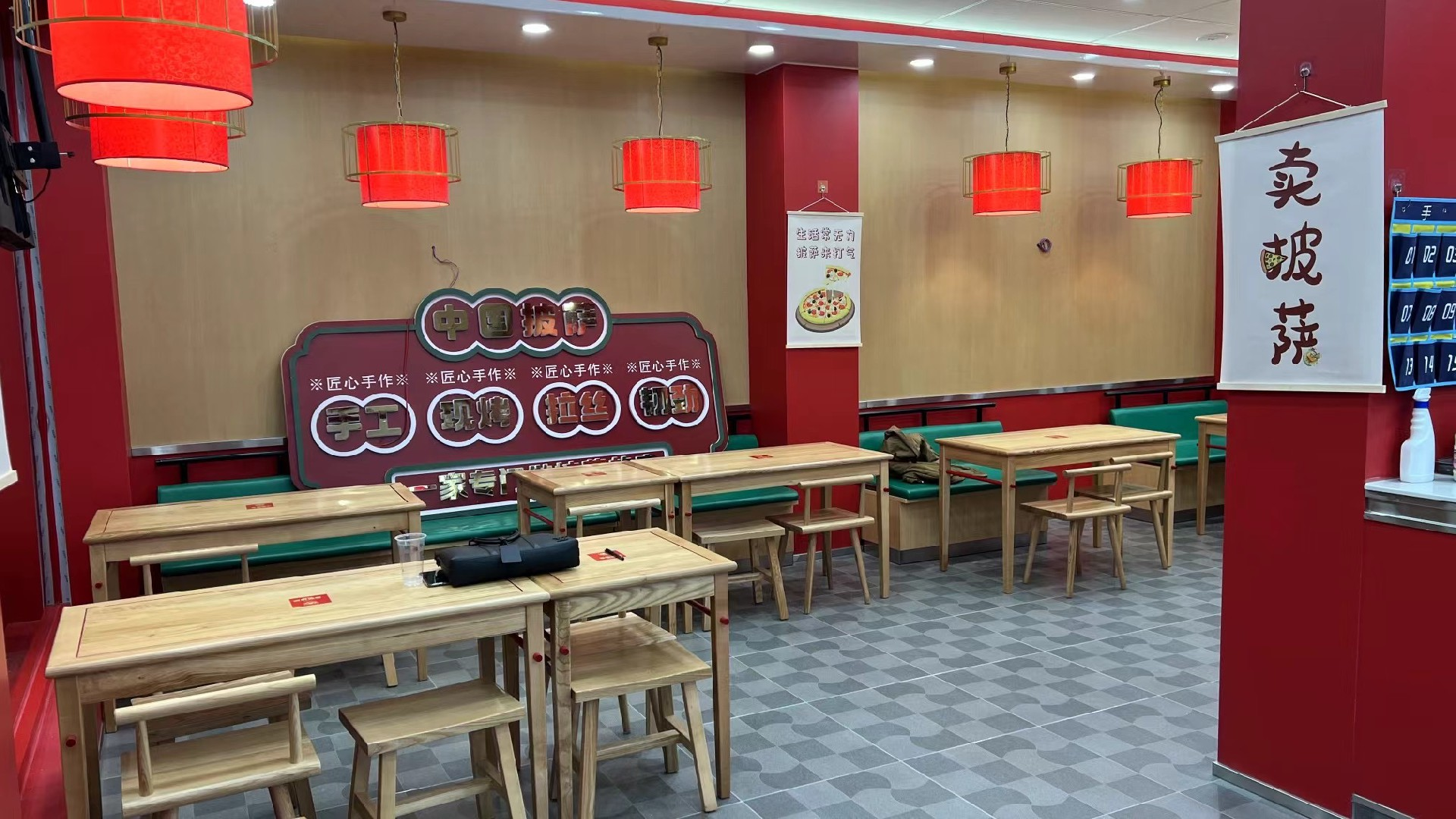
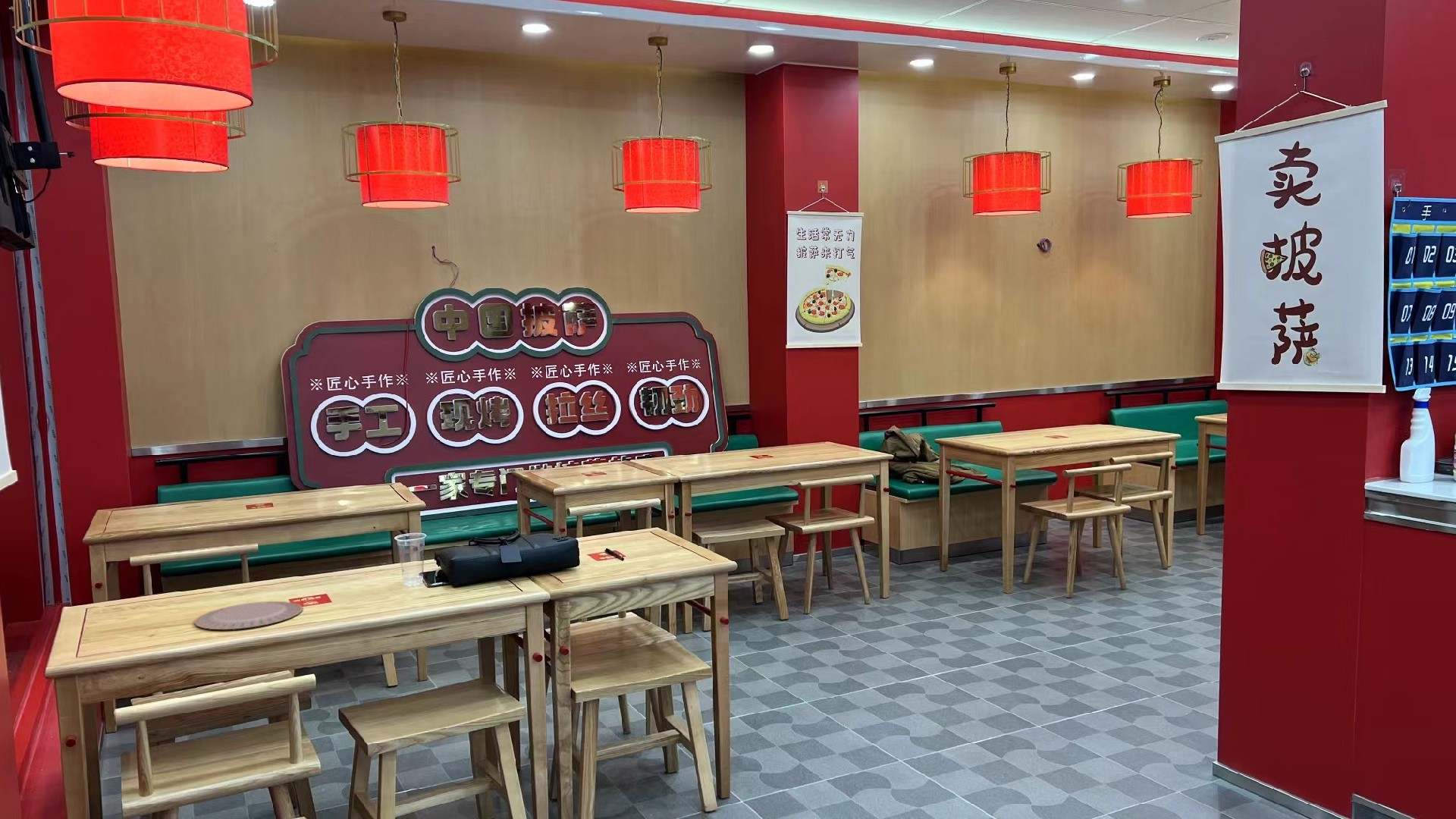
+ chinaware [193,601,303,630]
